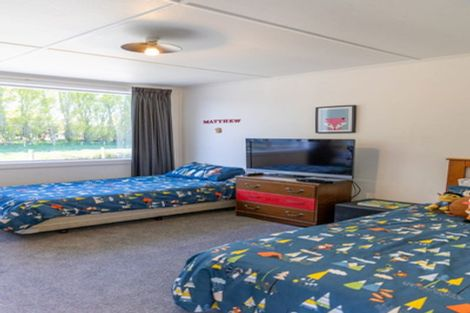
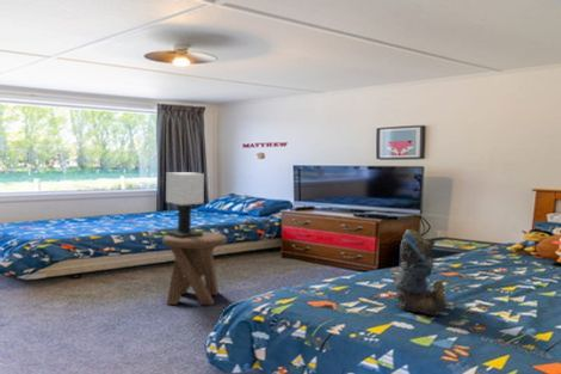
+ music stool [161,231,228,306]
+ table lamp [165,171,205,238]
+ teddy bear [392,228,446,318]
